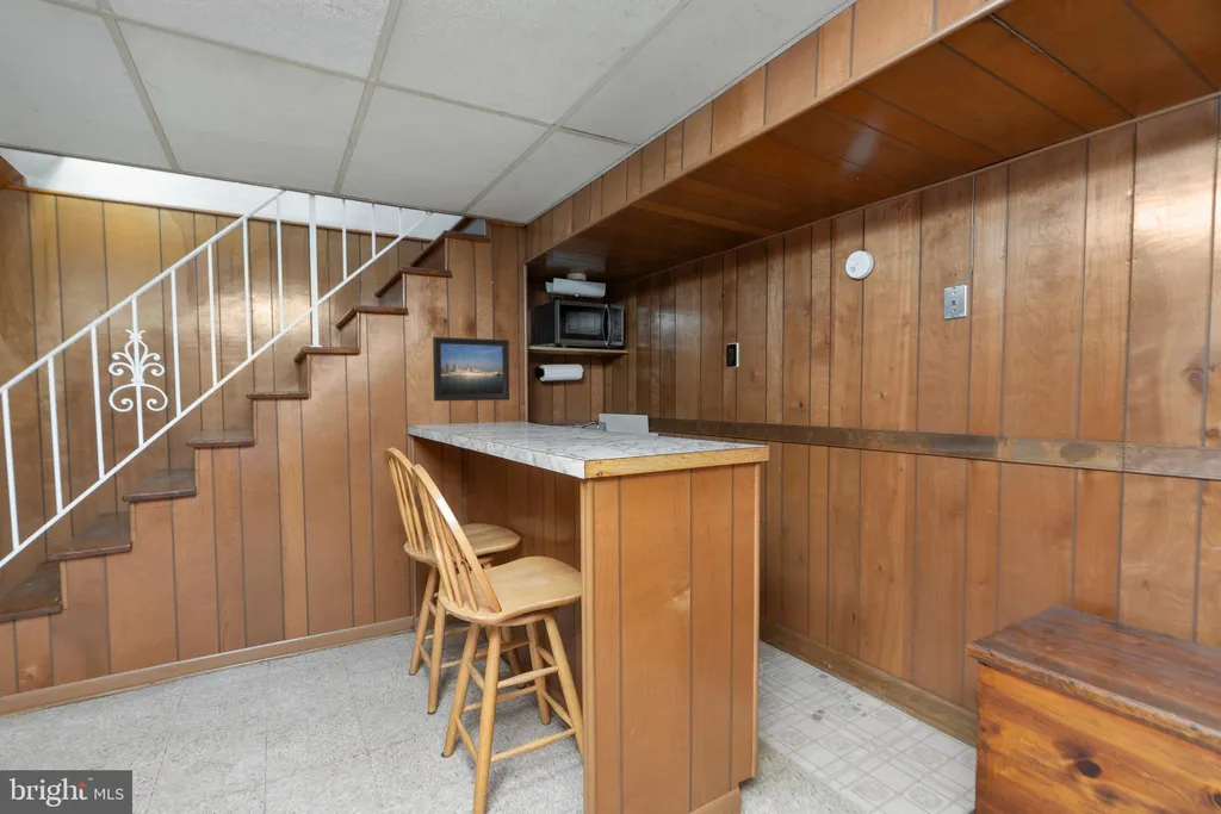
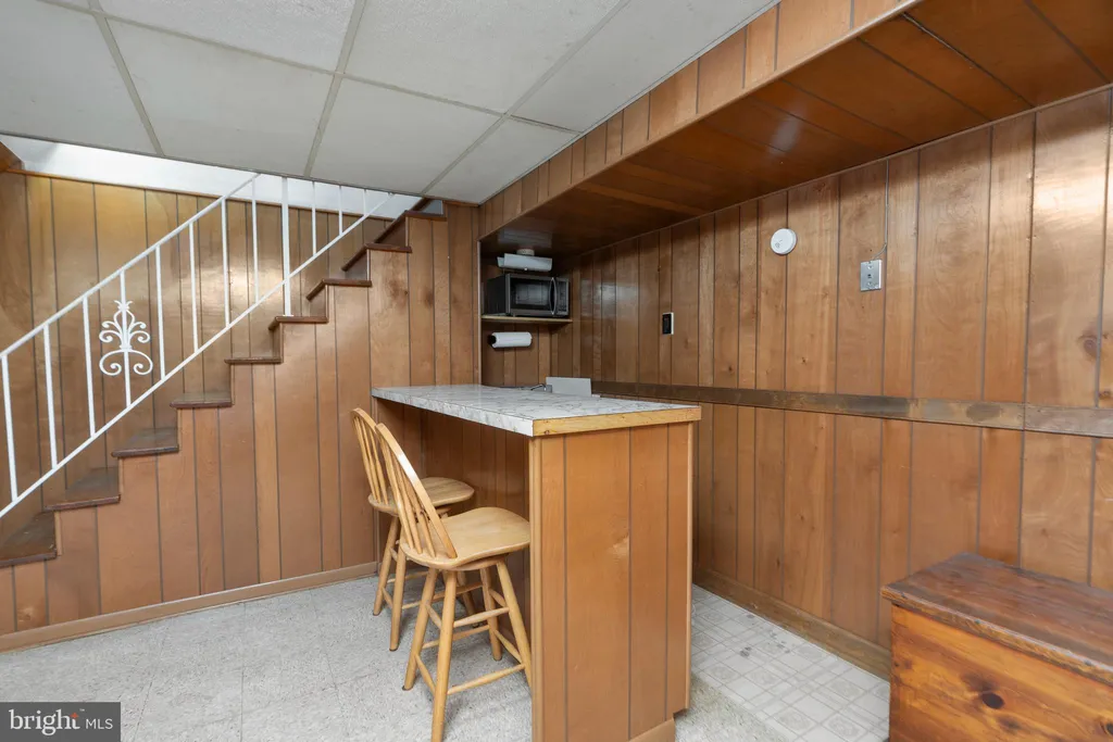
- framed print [432,336,510,402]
